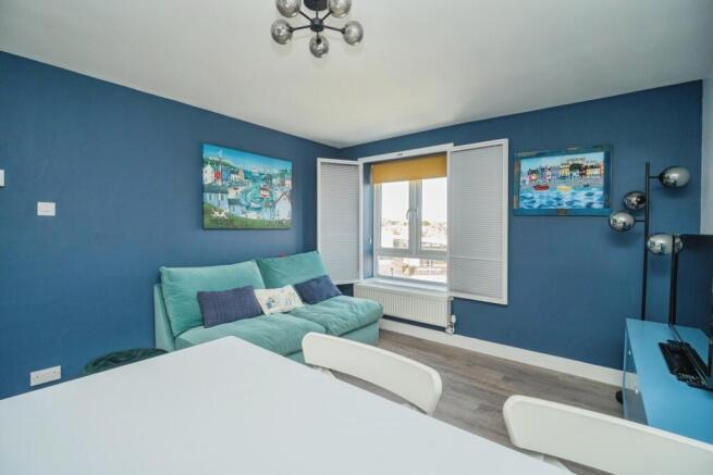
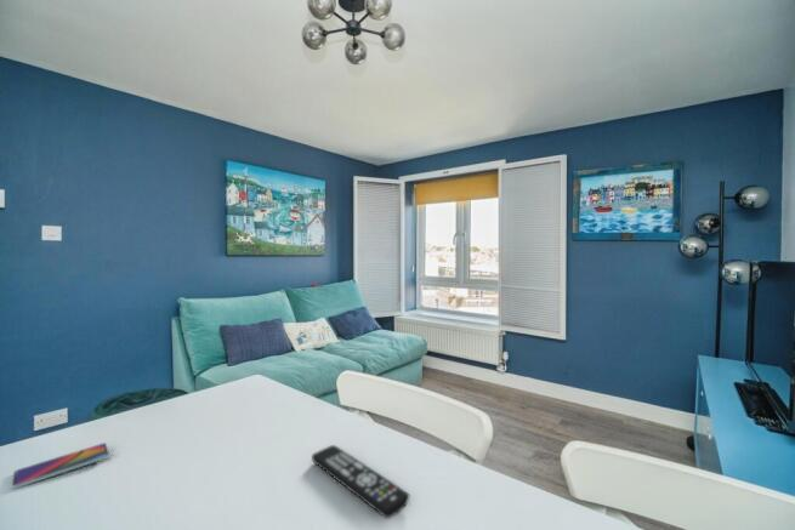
+ remote control [311,444,410,519]
+ smartphone [11,441,110,490]
